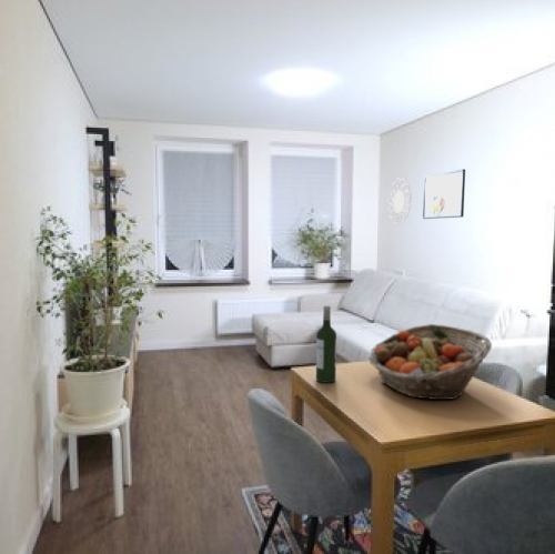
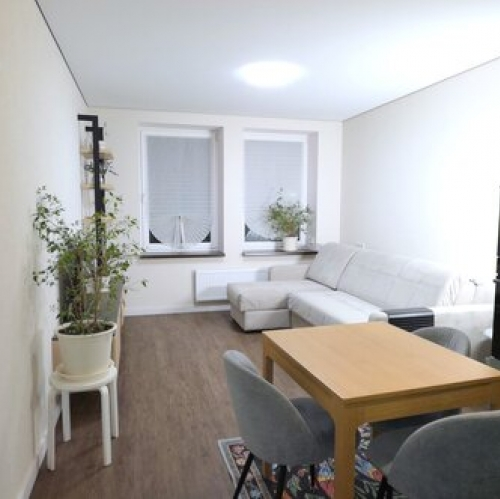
- wine bottle [315,304,337,384]
- fruit basket [367,323,493,401]
- decorative wall piece [386,178,413,225]
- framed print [422,168,466,220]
